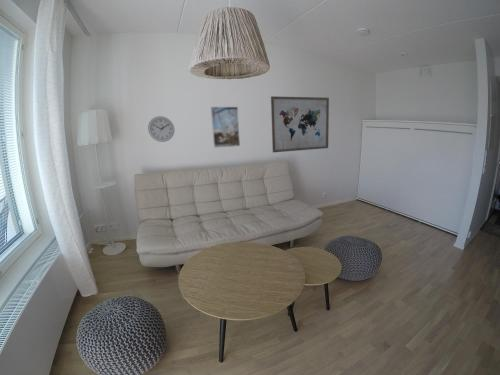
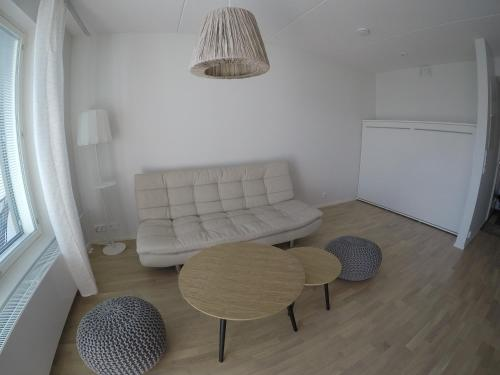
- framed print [210,106,241,149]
- wall art [270,95,330,153]
- wall clock [147,115,175,143]
